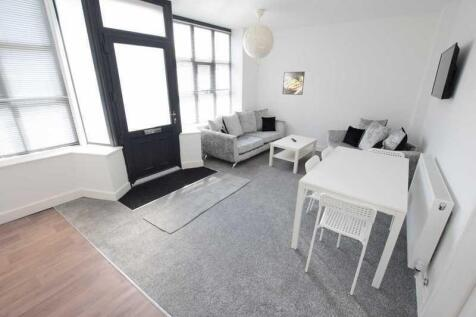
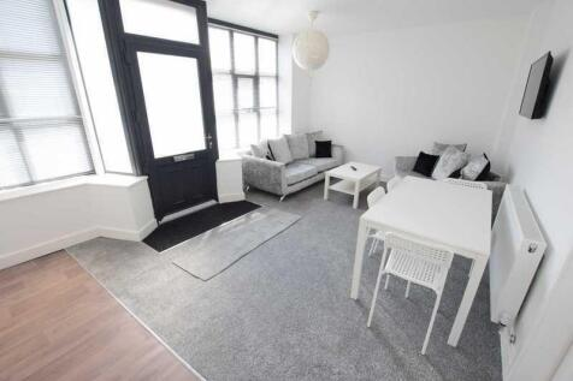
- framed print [281,71,306,96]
